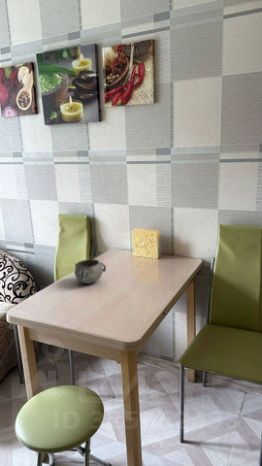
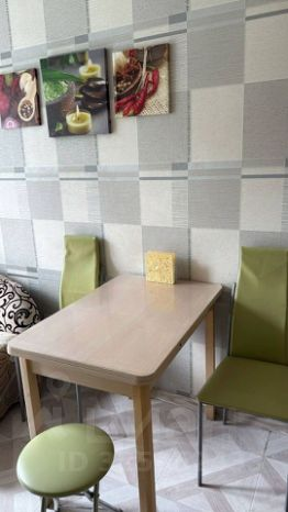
- decorative bowl [74,258,107,285]
